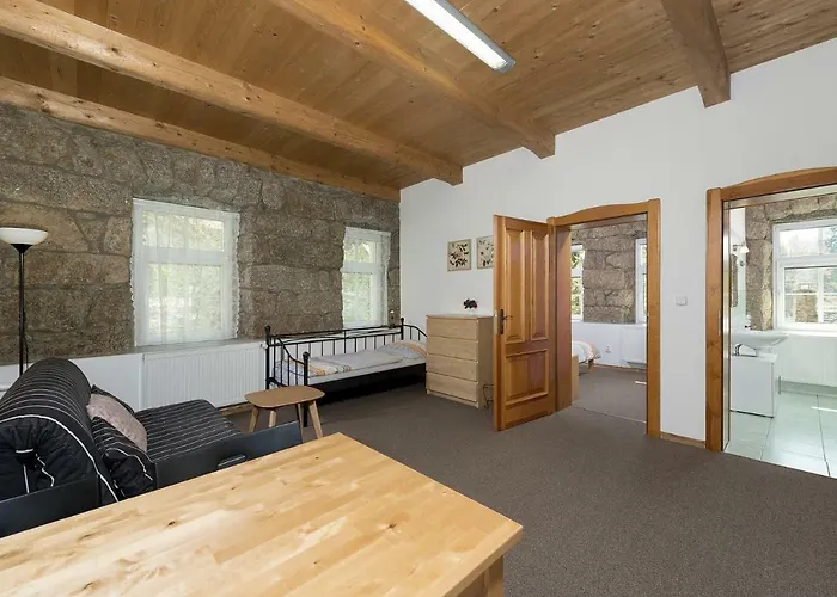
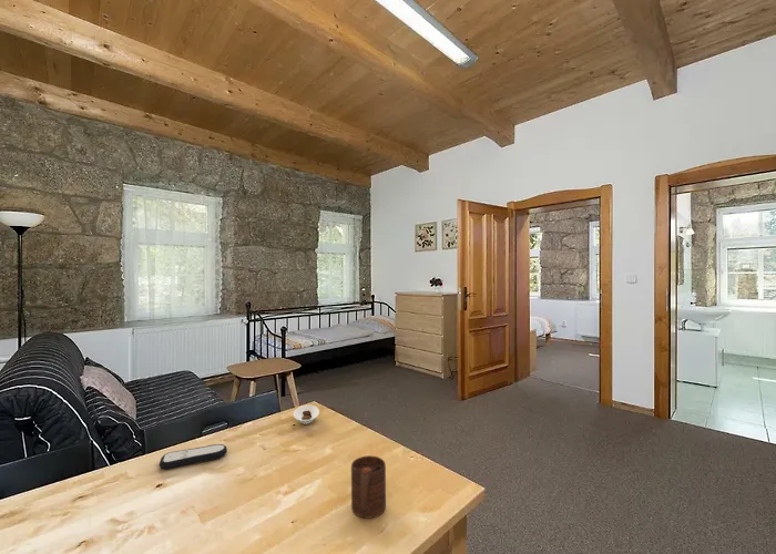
+ cup [350,454,387,520]
+ remote control [159,443,228,471]
+ saucer [293,404,320,424]
